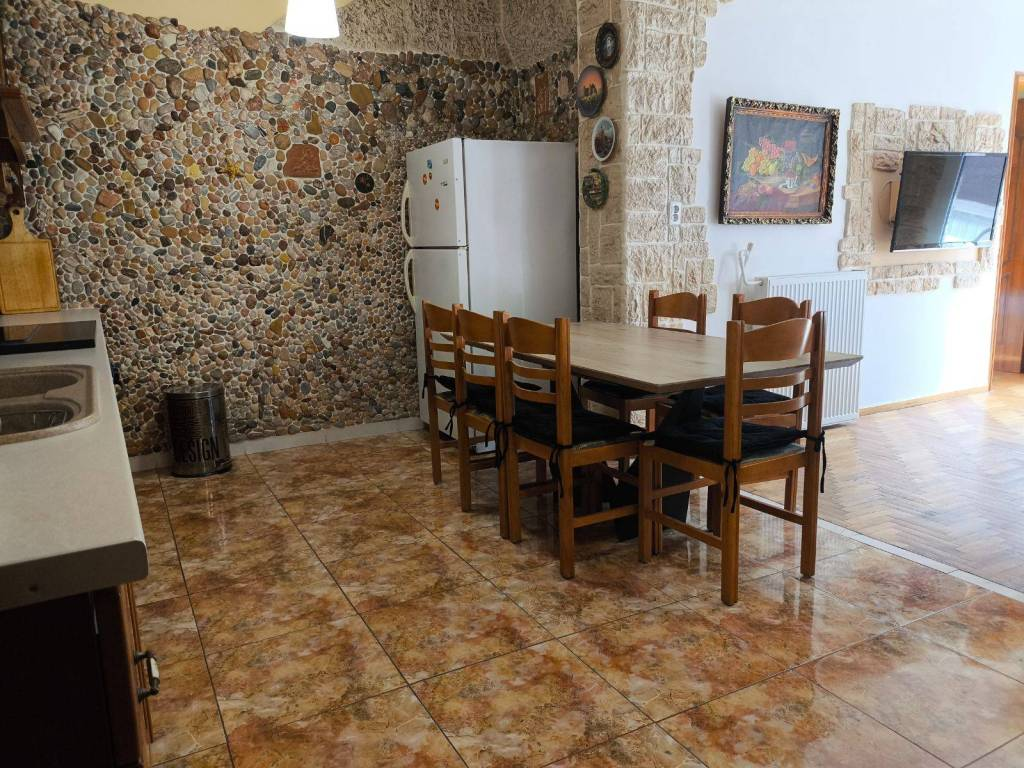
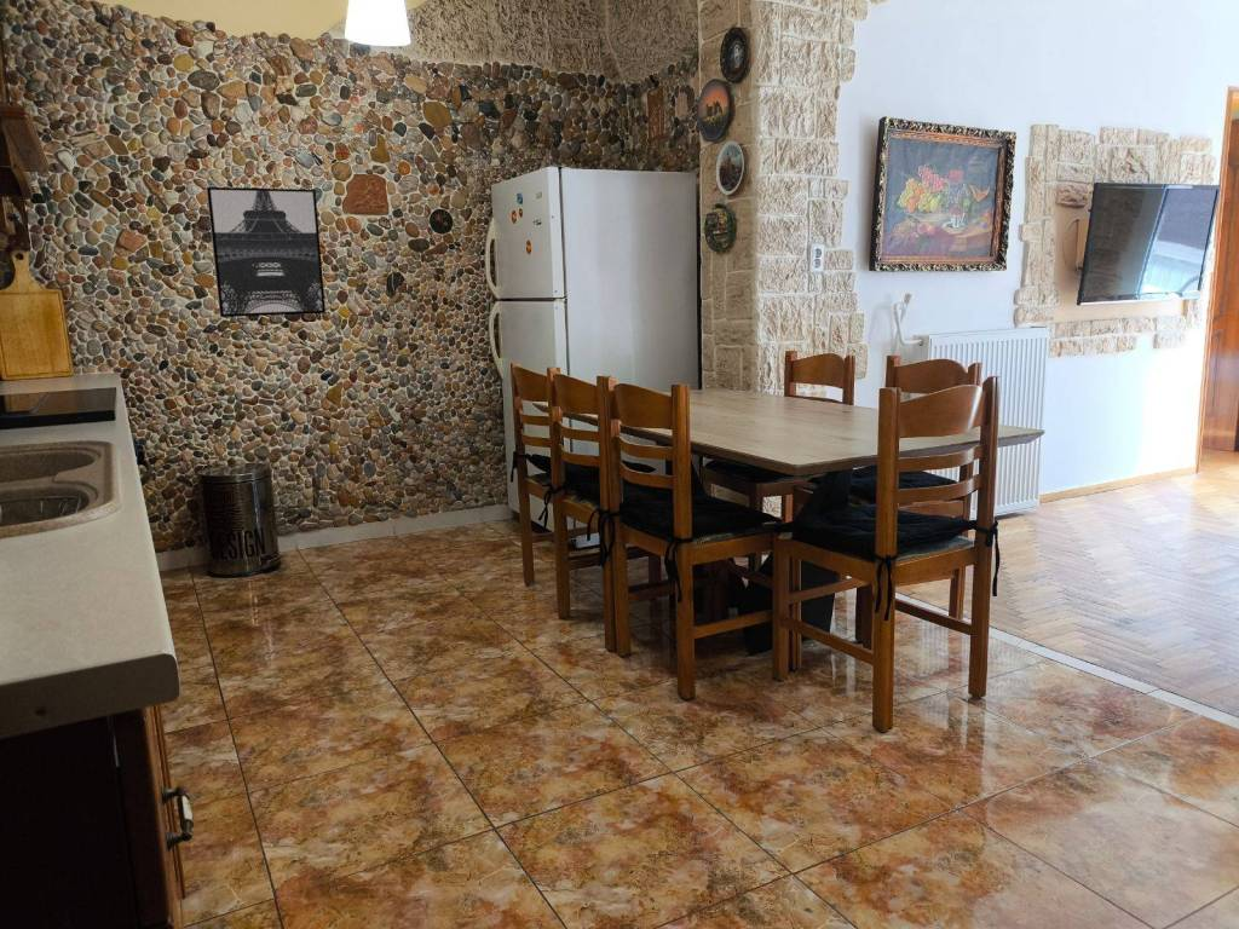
+ wall art [206,186,327,318]
